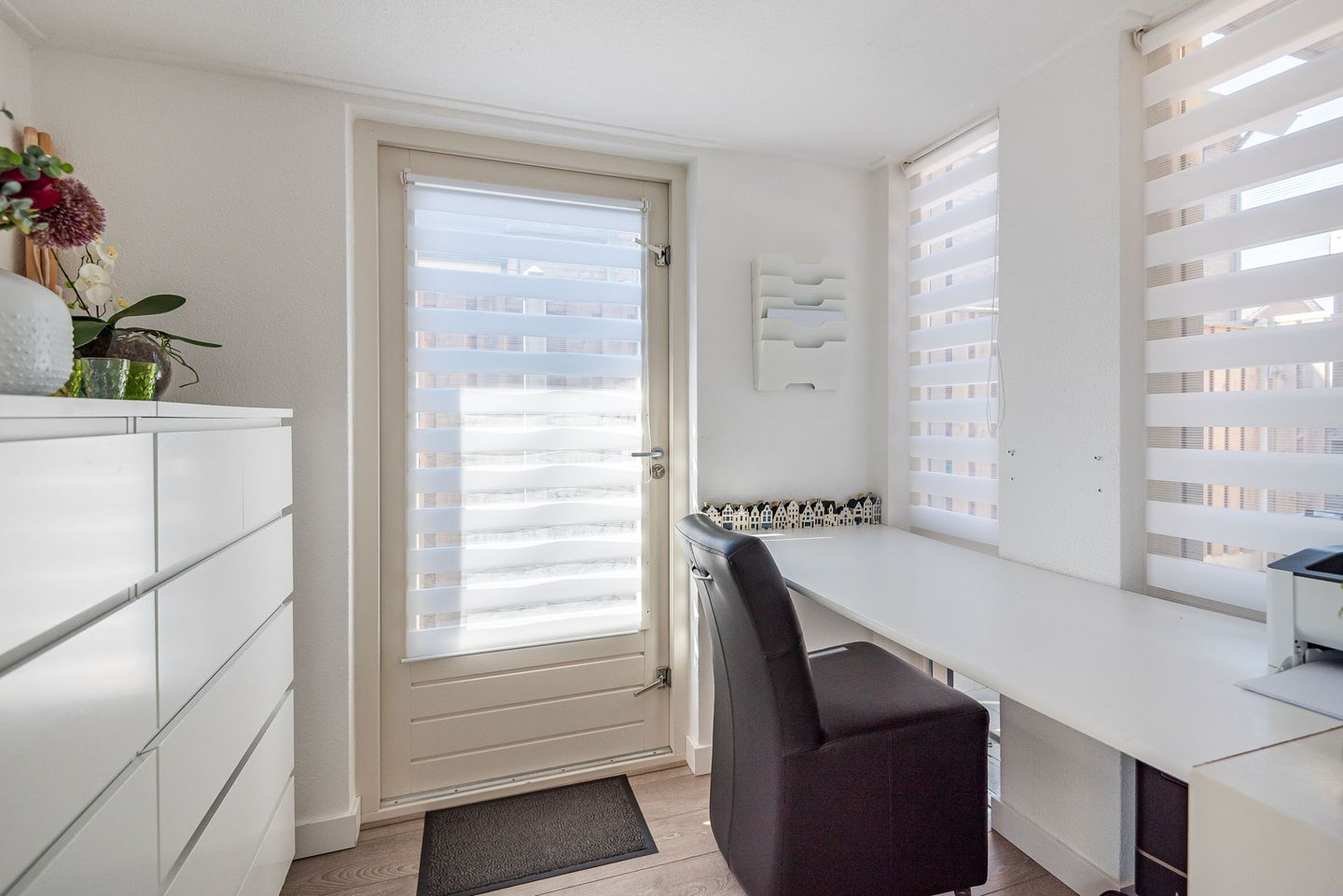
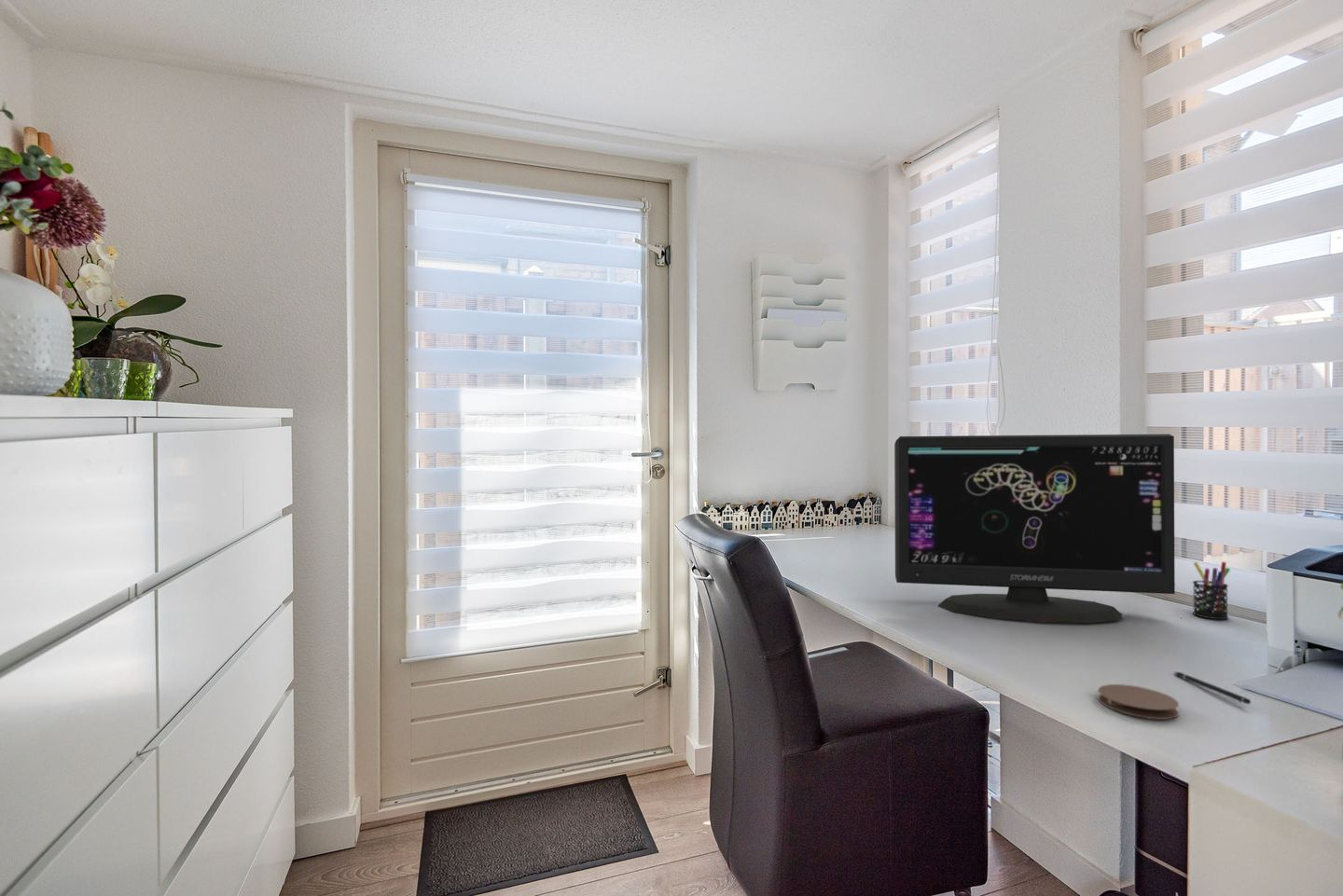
+ computer monitor [893,434,1176,624]
+ pen holder [1192,560,1231,620]
+ coaster [1097,683,1180,720]
+ pen [1173,671,1252,705]
